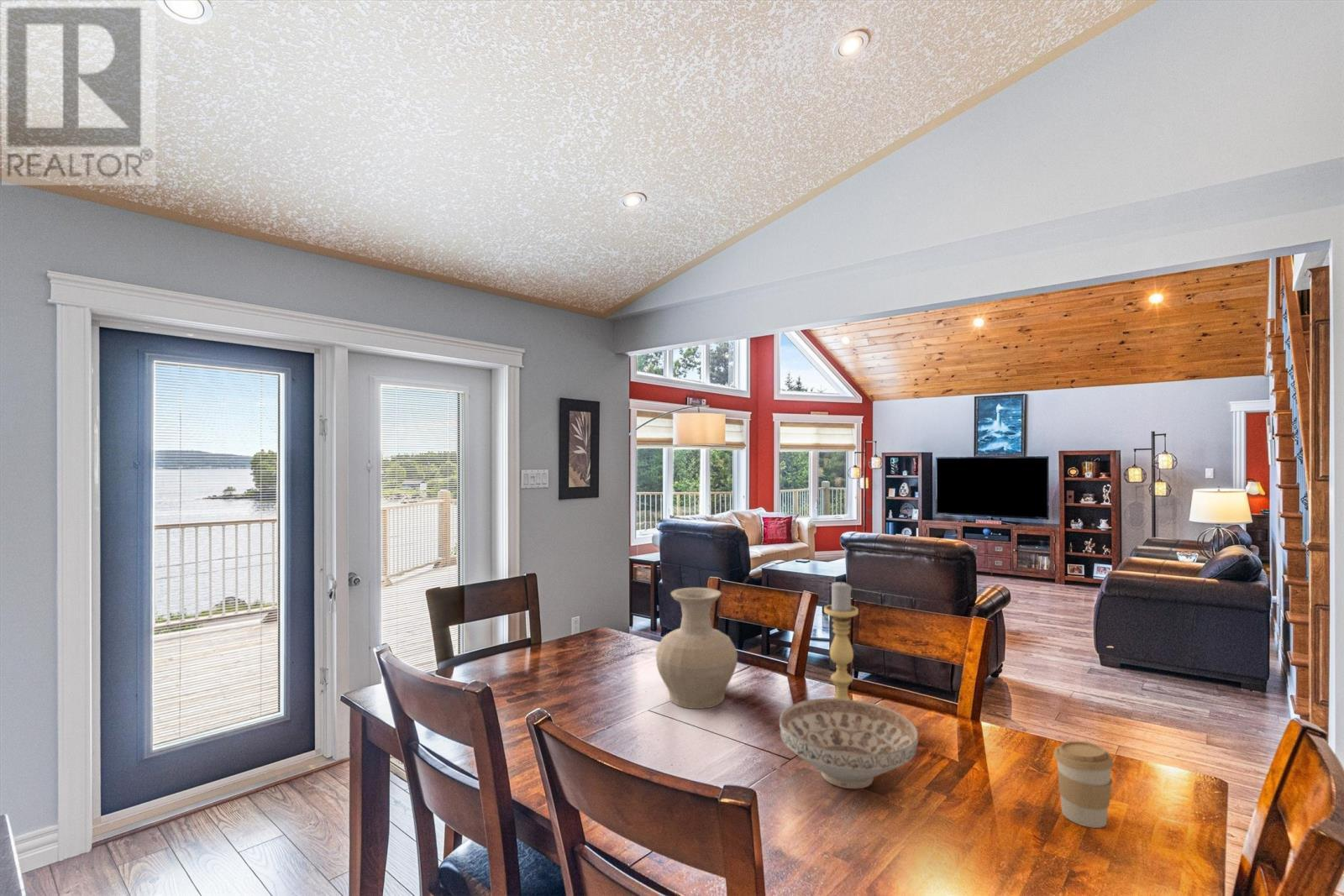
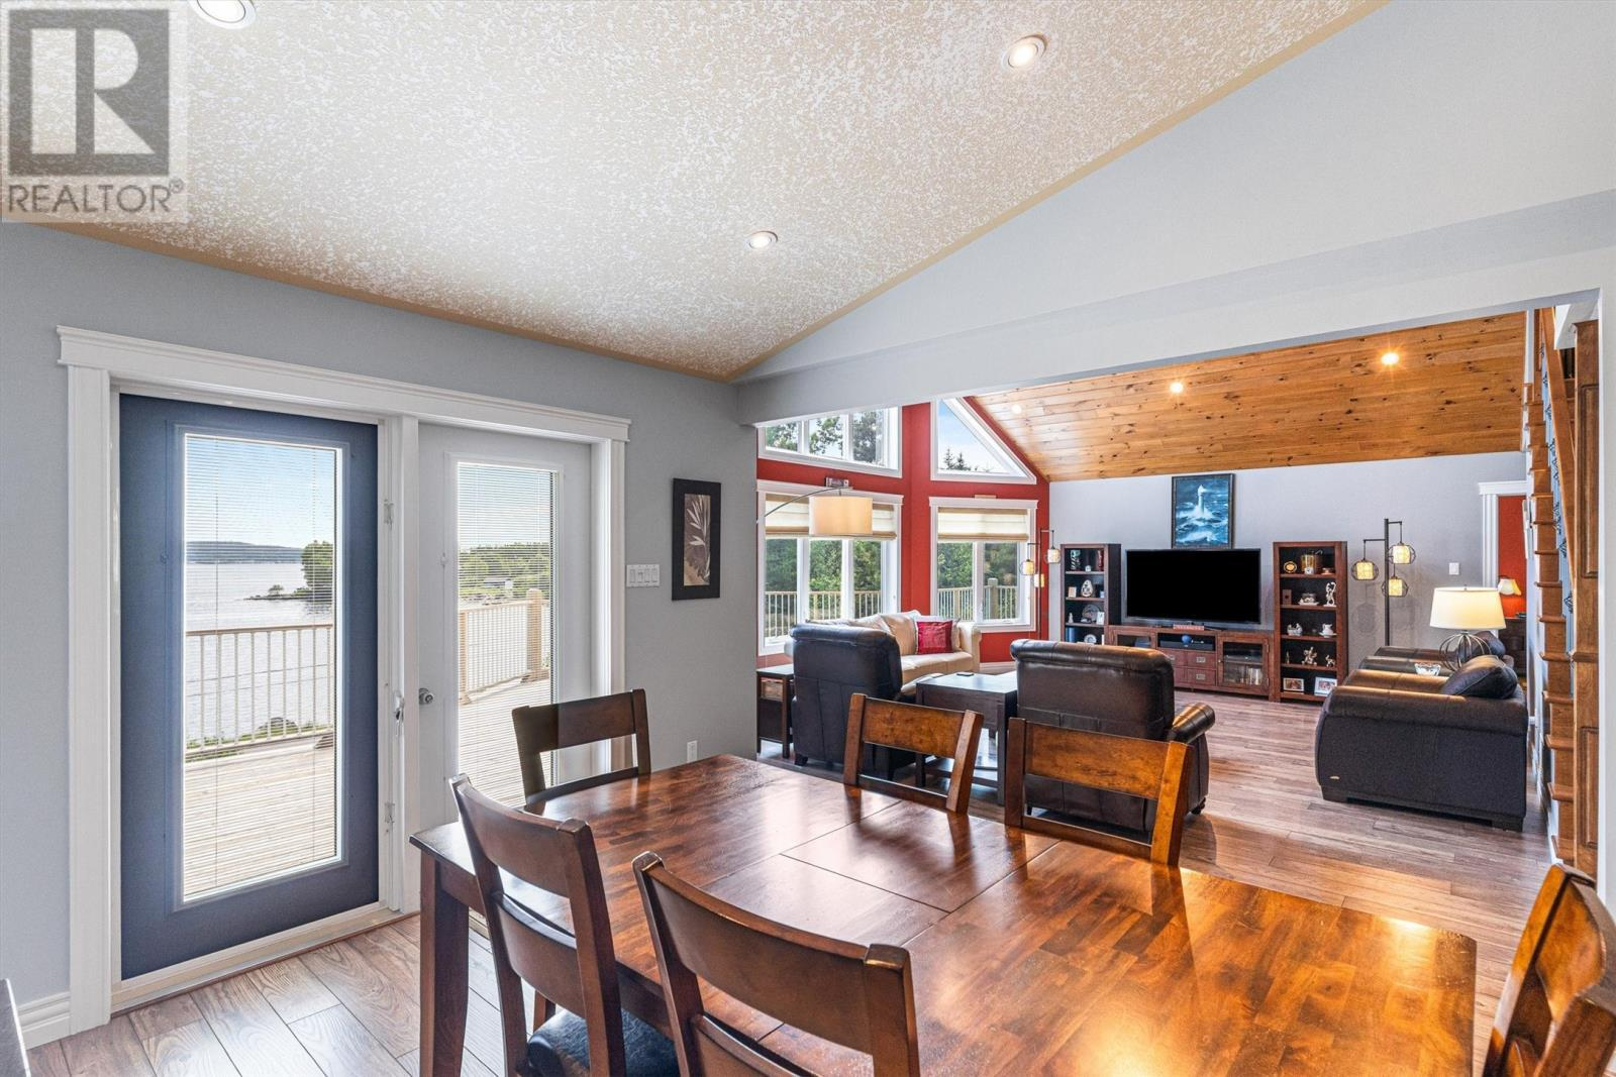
- coffee cup [1053,741,1115,829]
- vase [655,587,738,710]
- decorative bowl [779,698,919,789]
- candle holder [823,579,859,700]
